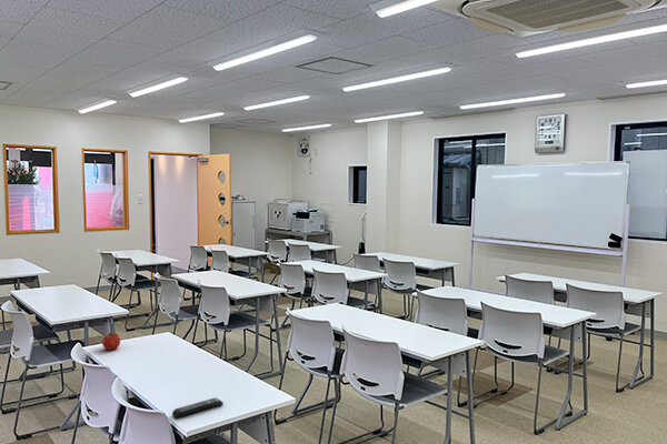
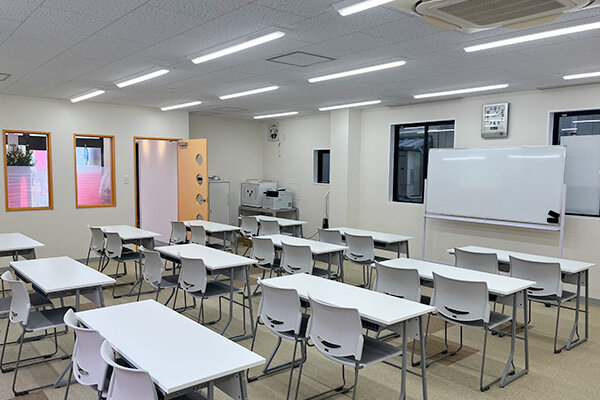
- remote control [171,396,225,418]
- apple [101,331,121,351]
